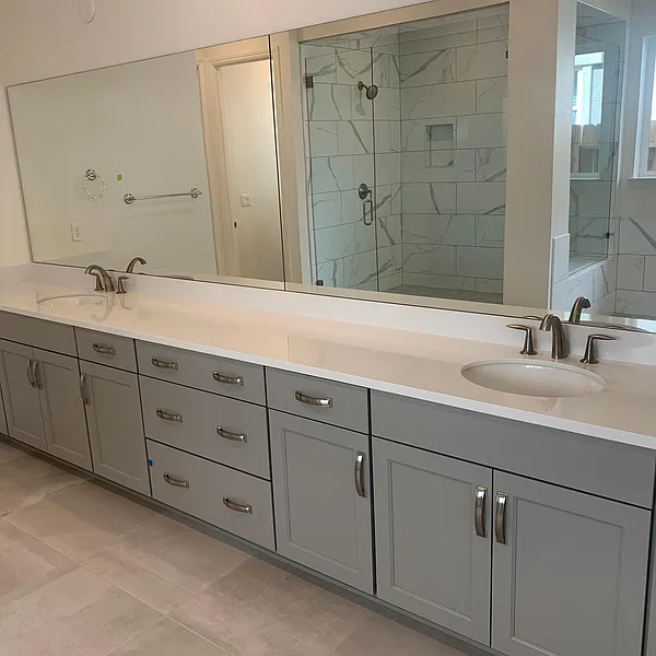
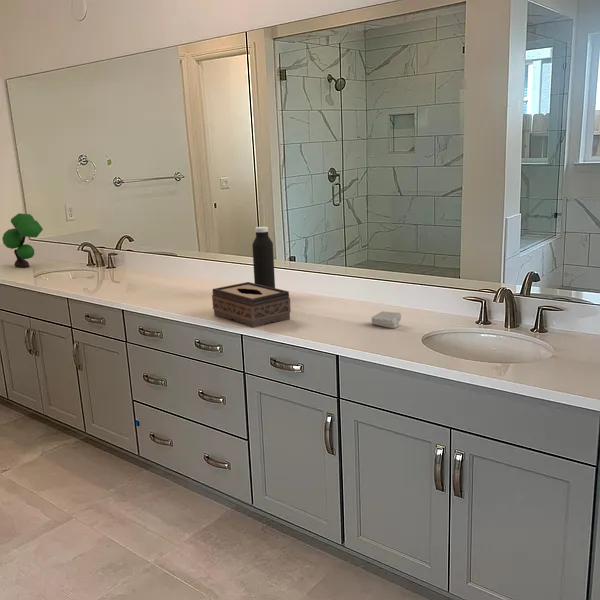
+ soap bar [371,310,402,329]
+ tissue box [211,281,292,329]
+ plant [1,212,44,269]
+ water bottle [251,226,276,288]
